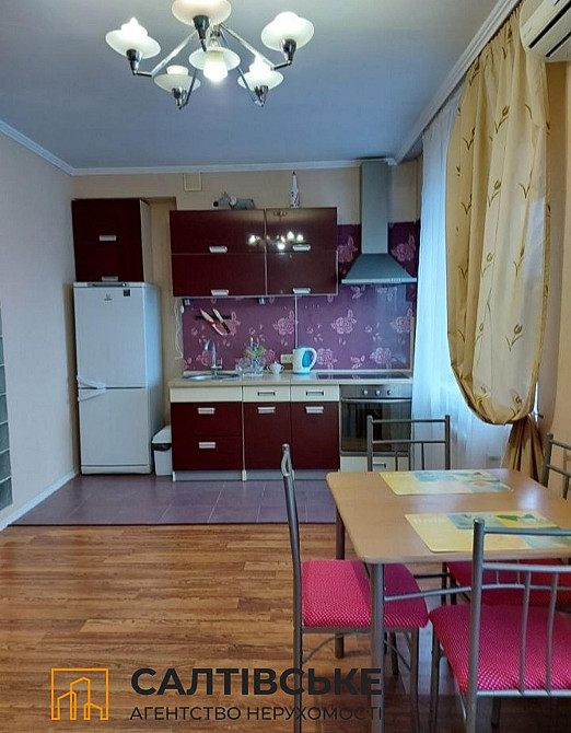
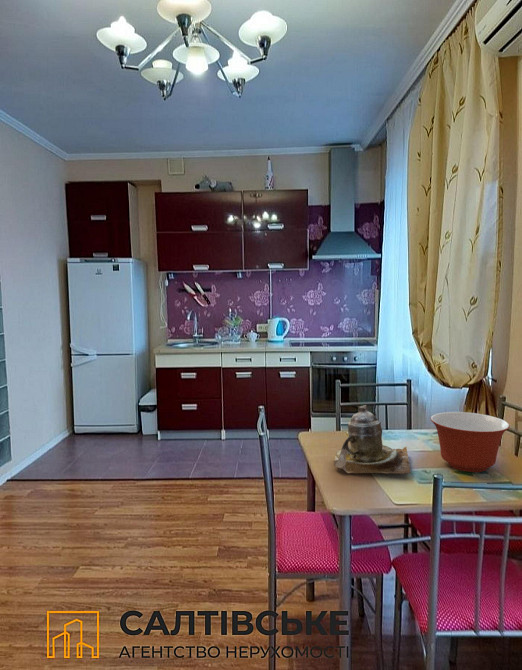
+ teapot [333,404,412,475]
+ mixing bowl [430,411,510,473]
